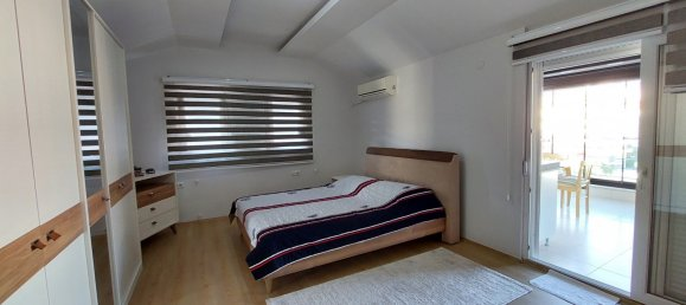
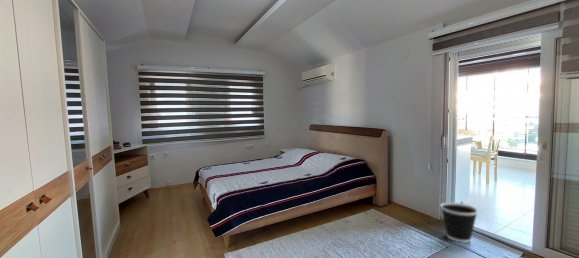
+ wastebasket [439,202,479,244]
